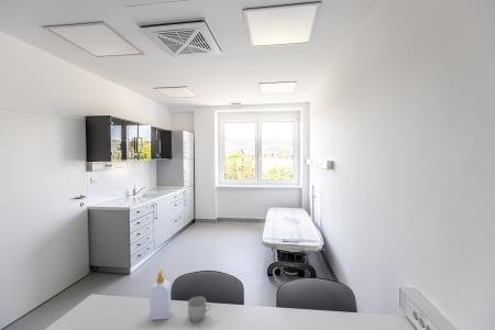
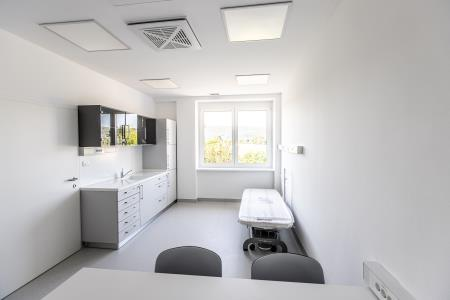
- mug [187,296,212,322]
- soap bottle [148,270,172,321]
